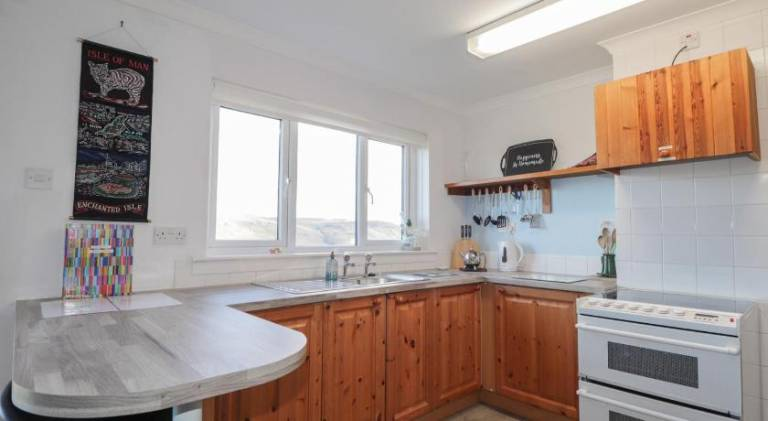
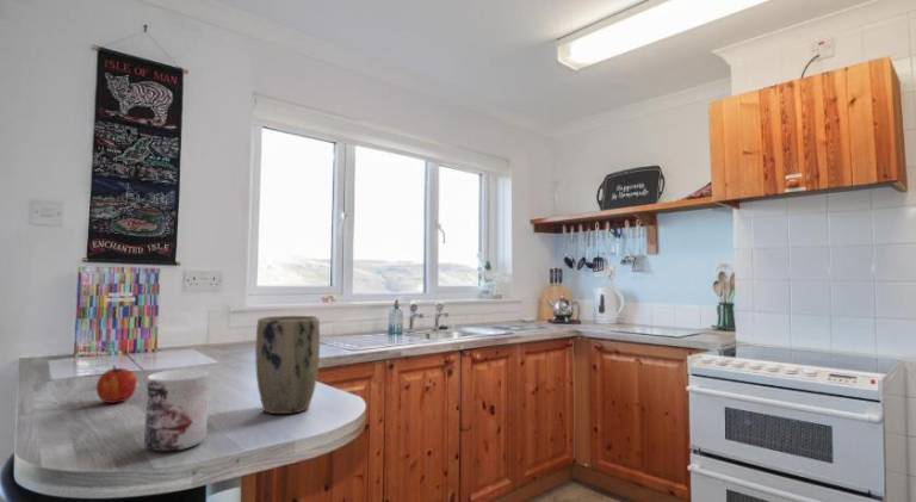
+ fruit [95,365,138,404]
+ mug [143,368,210,452]
+ plant pot [254,315,321,415]
